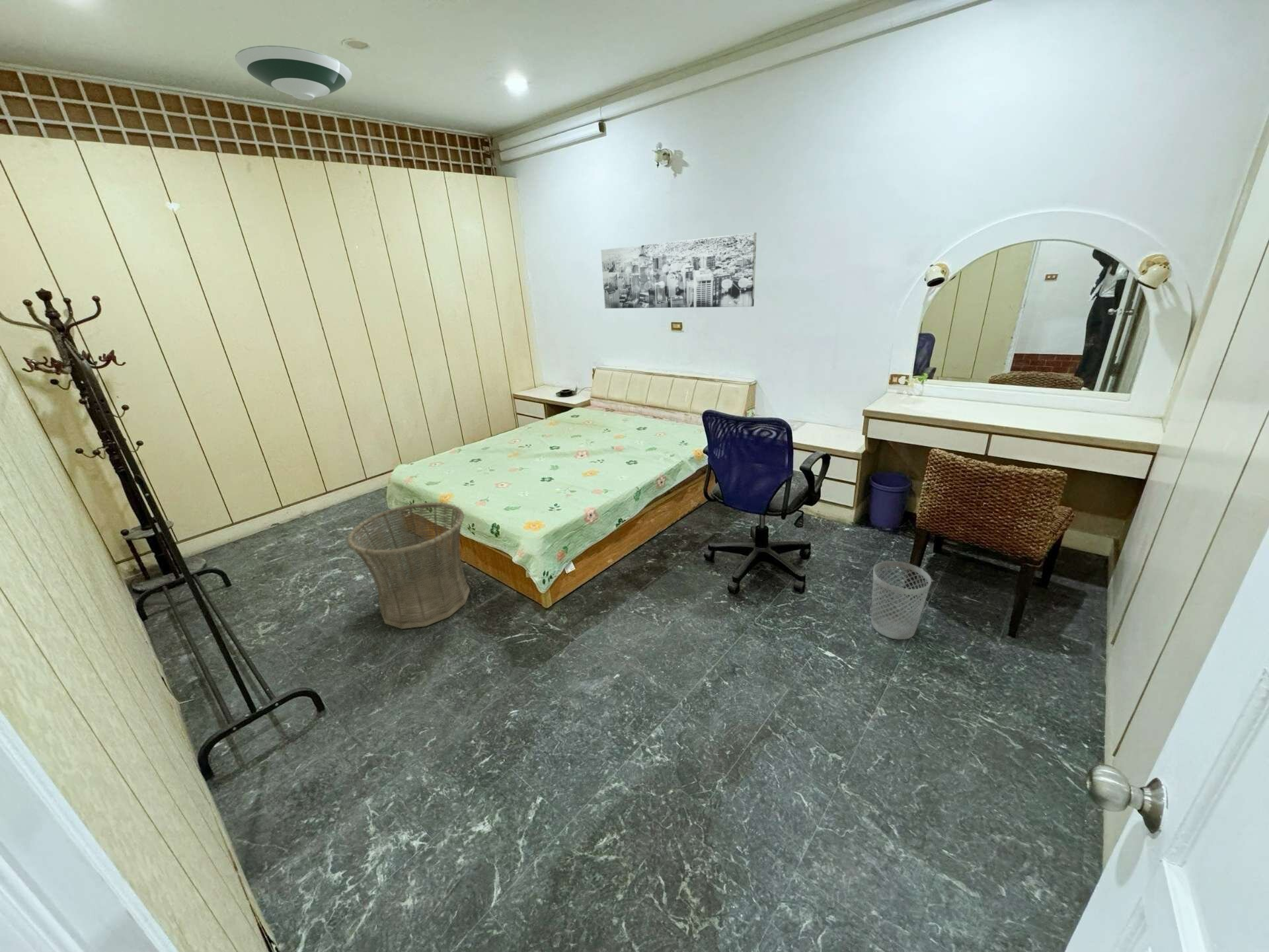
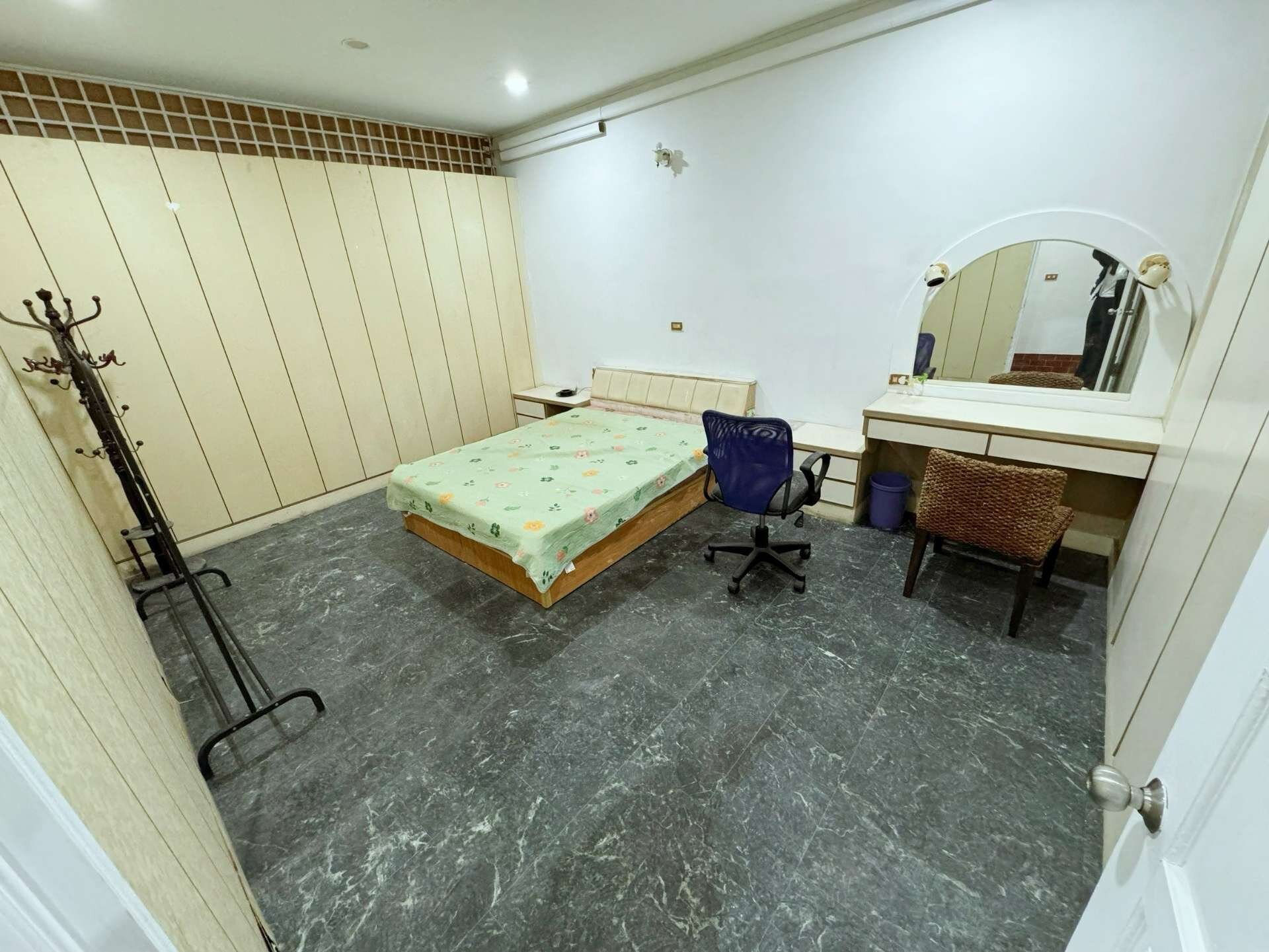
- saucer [235,45,353,101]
- wastebasket [870,560,932,640]
- basket [346,501,471,630]
- wall art [600,232,757,309]
